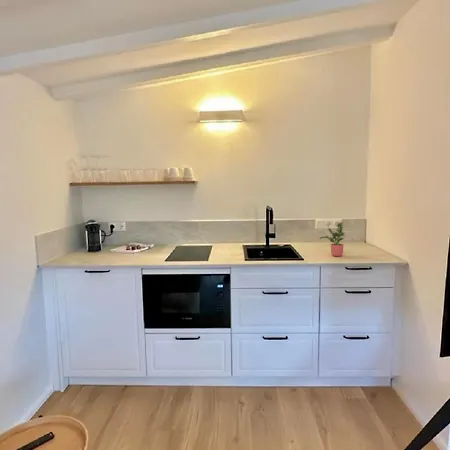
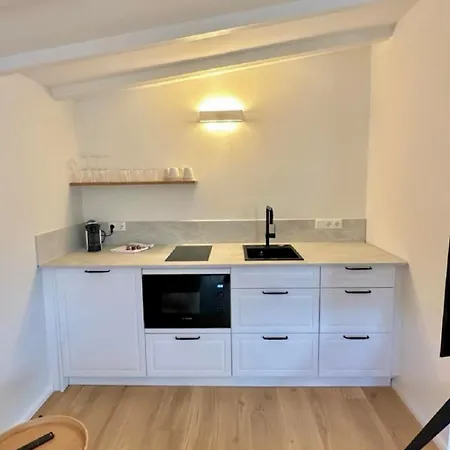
- potted plant [319,221,345,257]
